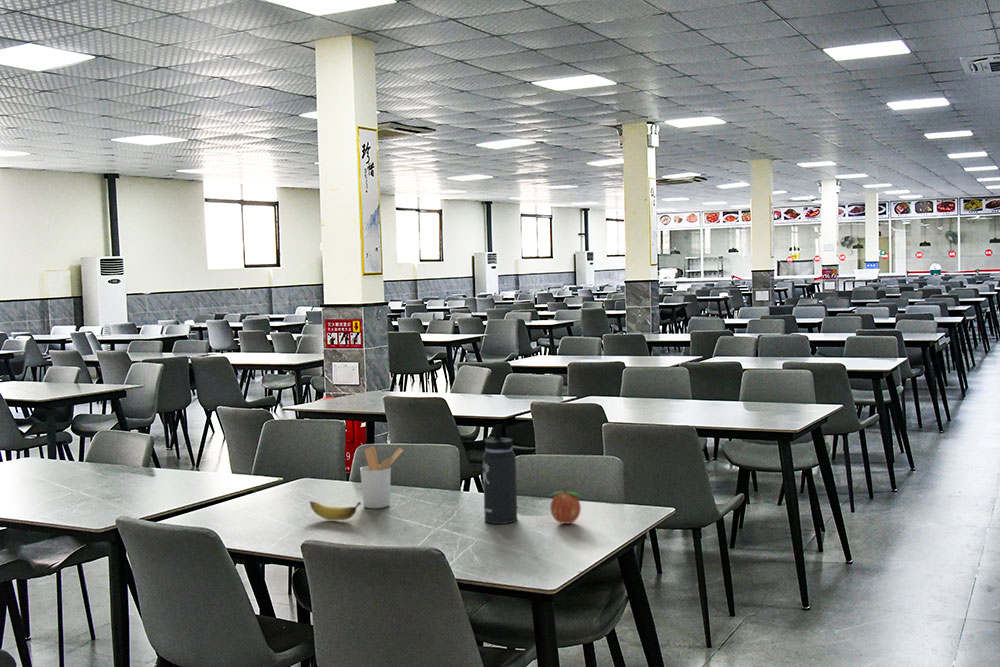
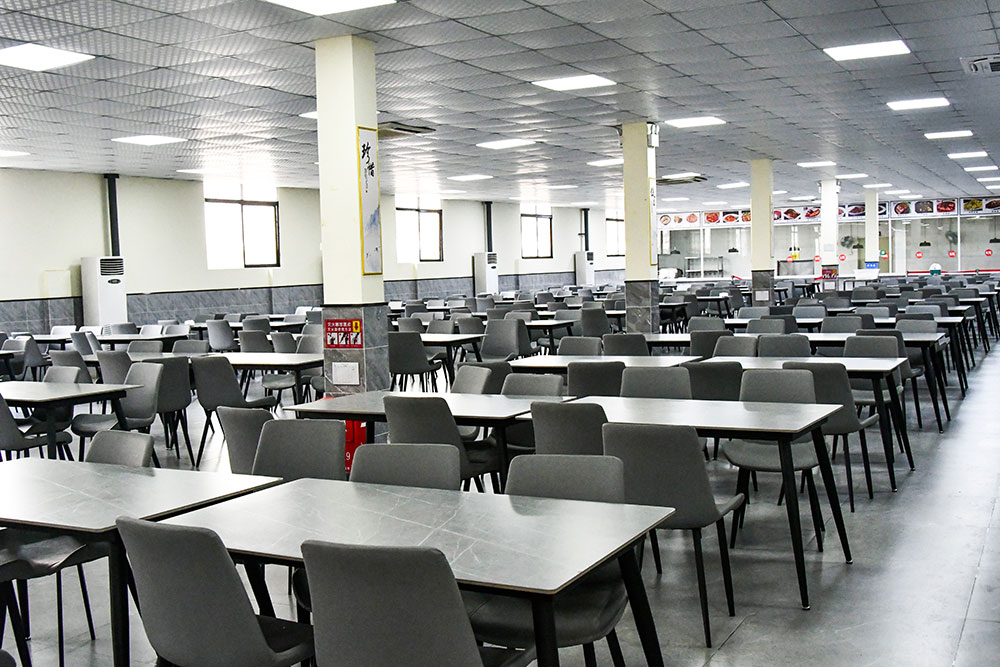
- thermos bottle [482,423,518,525]
- utensil holder [359,446,404,509]
- fruit [548,487,583,525]
- banana [309,500,362,521]
